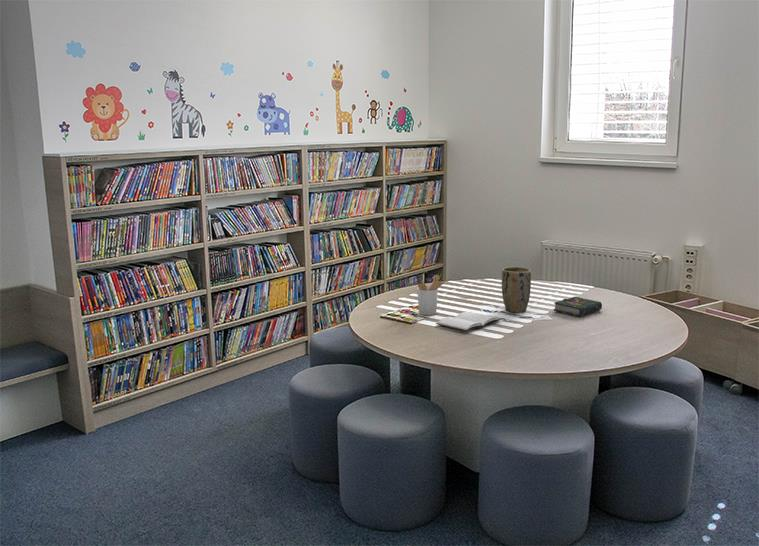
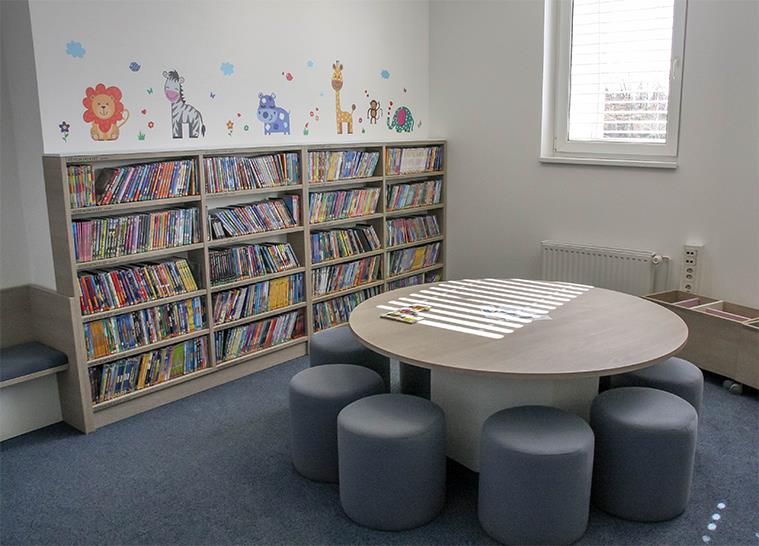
- plant pot [501,266,532,313]
- book [435,311,502,332]
- book [553,296,603,318]
- utensil holder [416,274,447,316]
